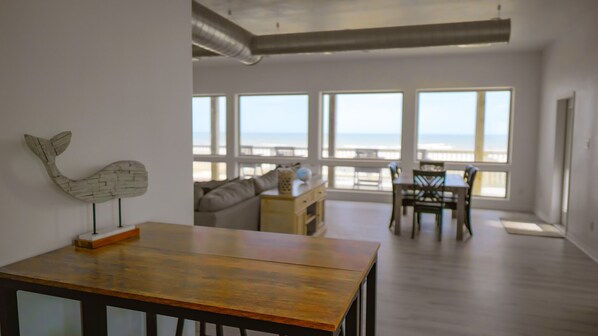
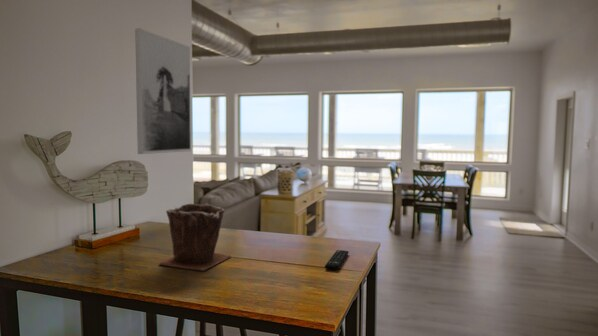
+ remote control [324,249,350,271]
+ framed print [134,27,192,155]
+ plant pot [158,202,232,272]
